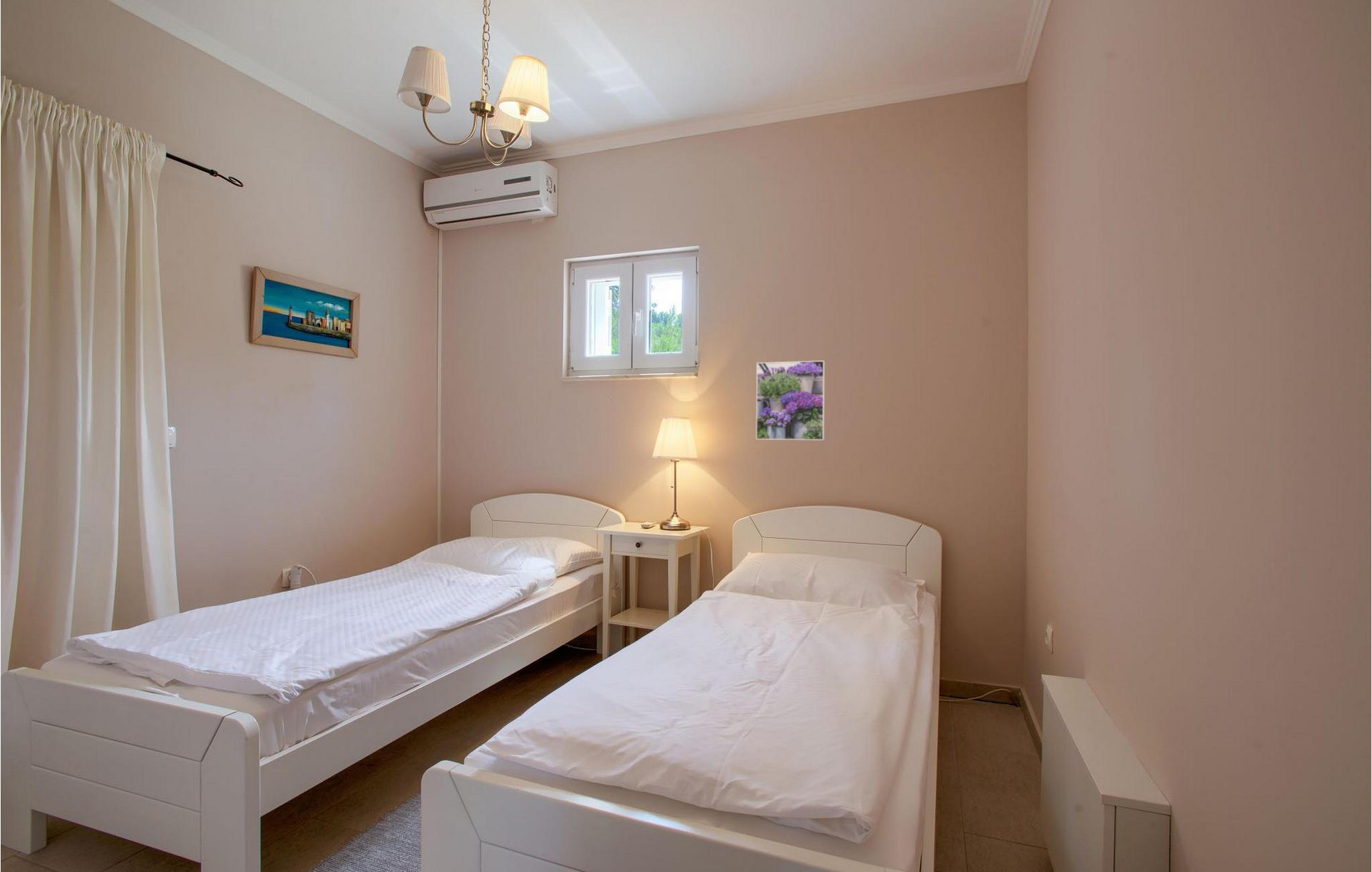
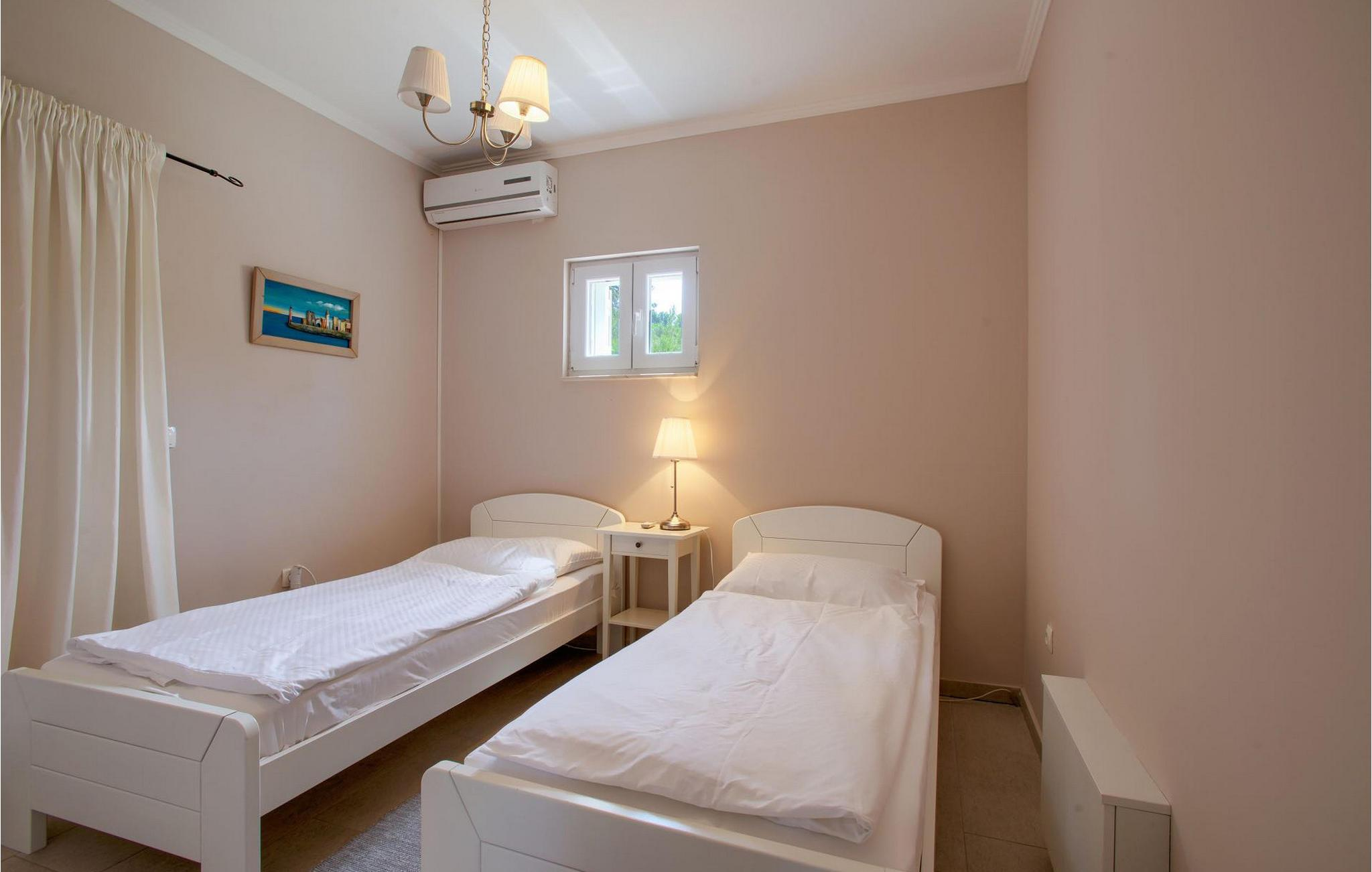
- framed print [756,360,825,441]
